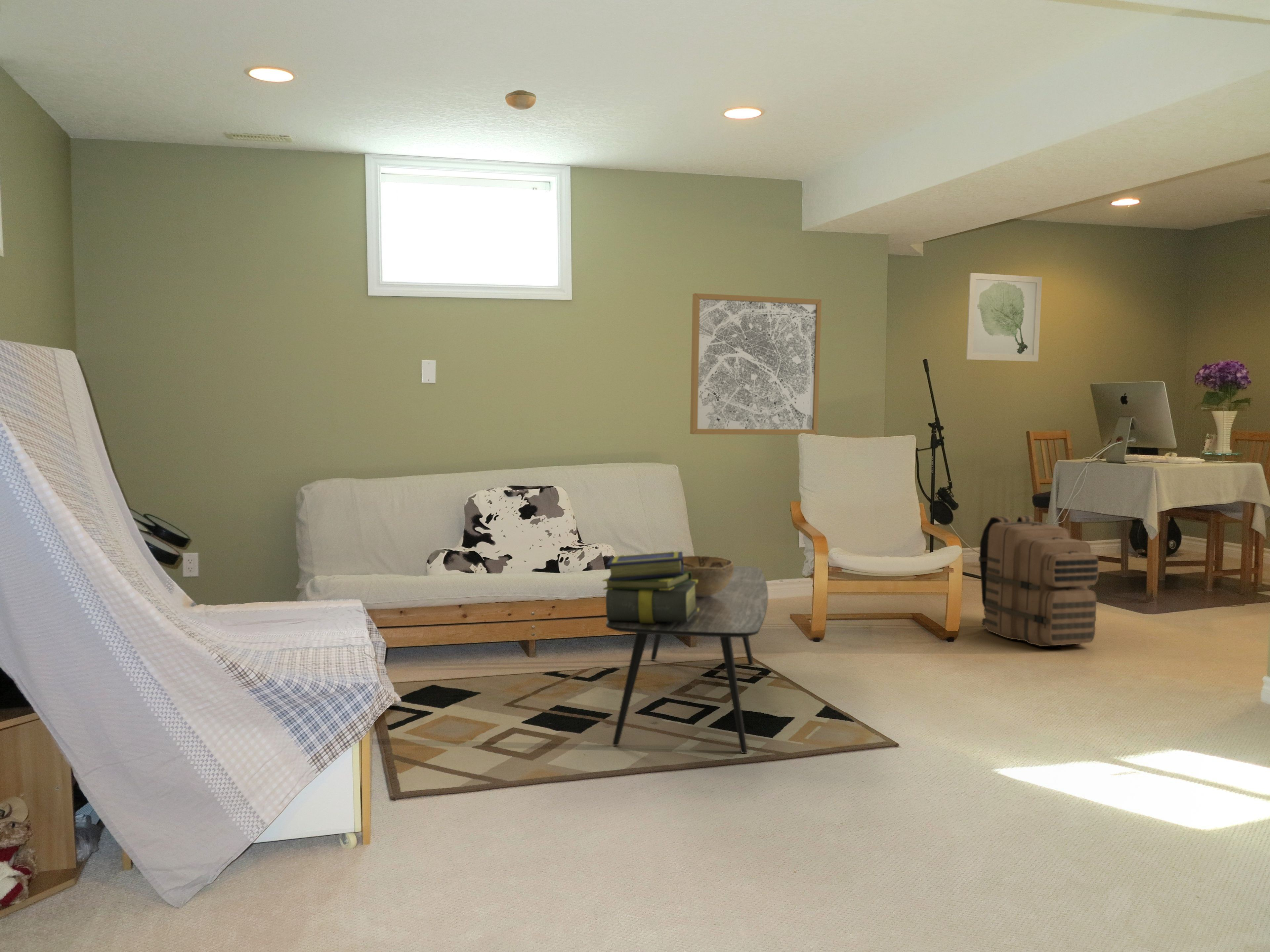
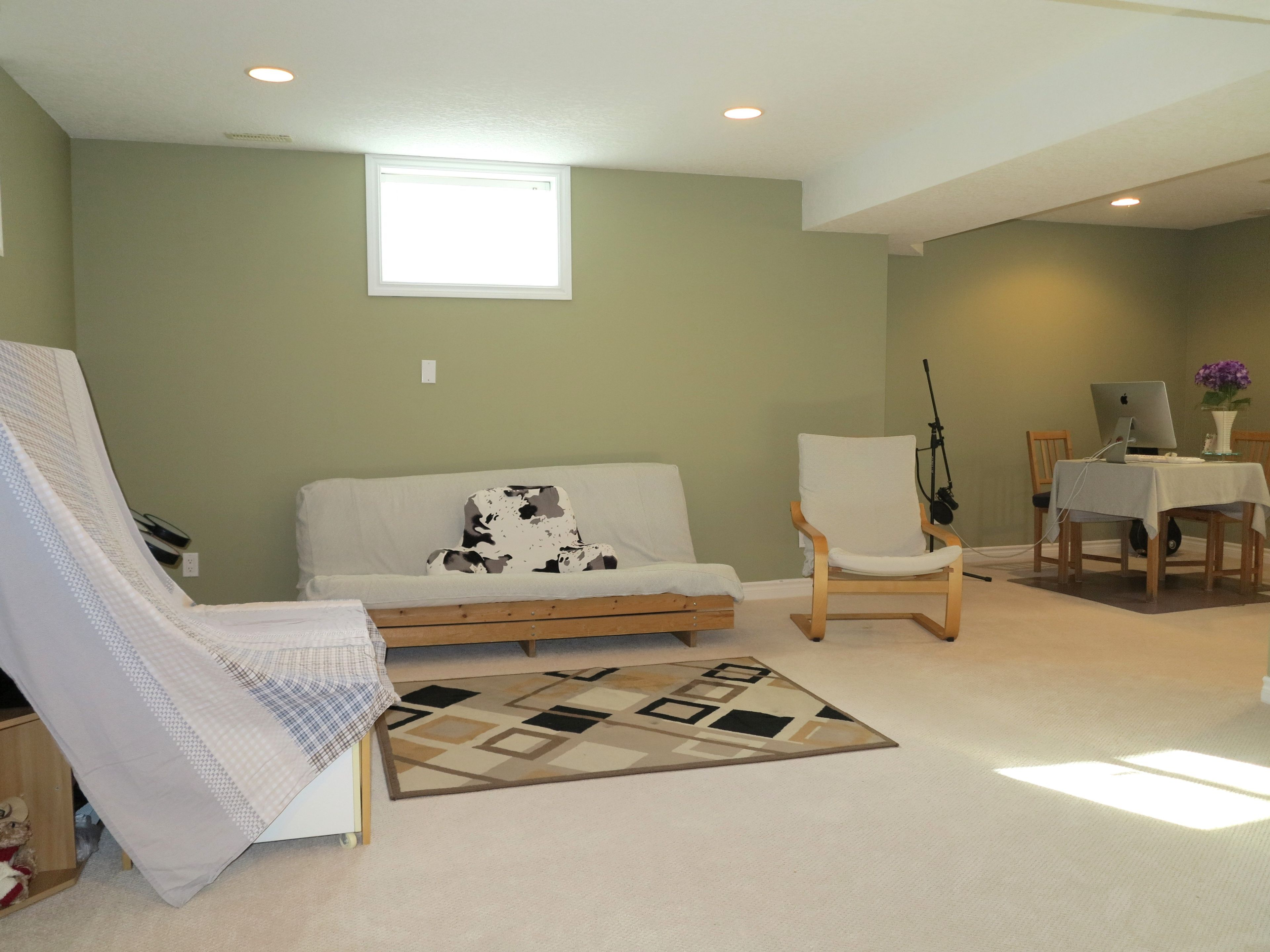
- wall art [690,293,822,435]
- decorative bowl [683,555,734,597]
- stack of books [602,551,699,624]
- wall art [966,272,1042,362]
- coffee table [606,565,768,754]
- backpack [978,515,1099,647]
- smoke detector [505,90,536,110]
